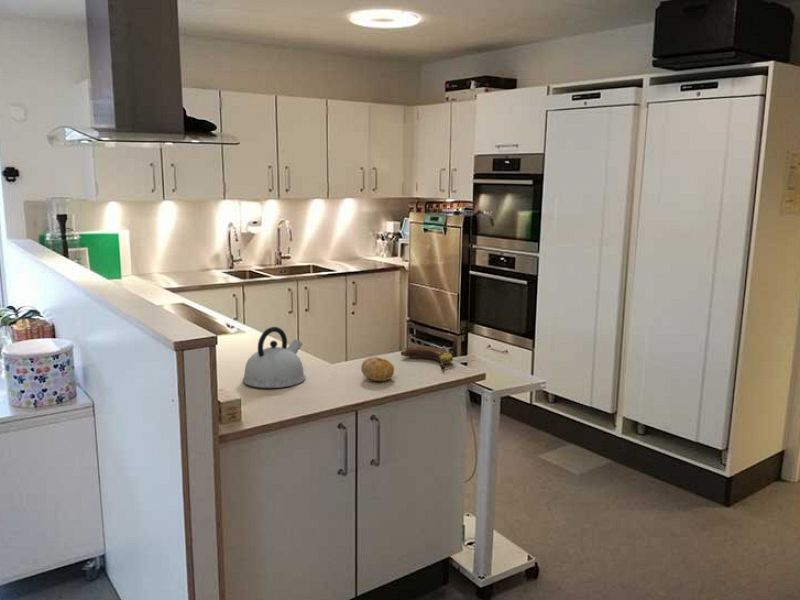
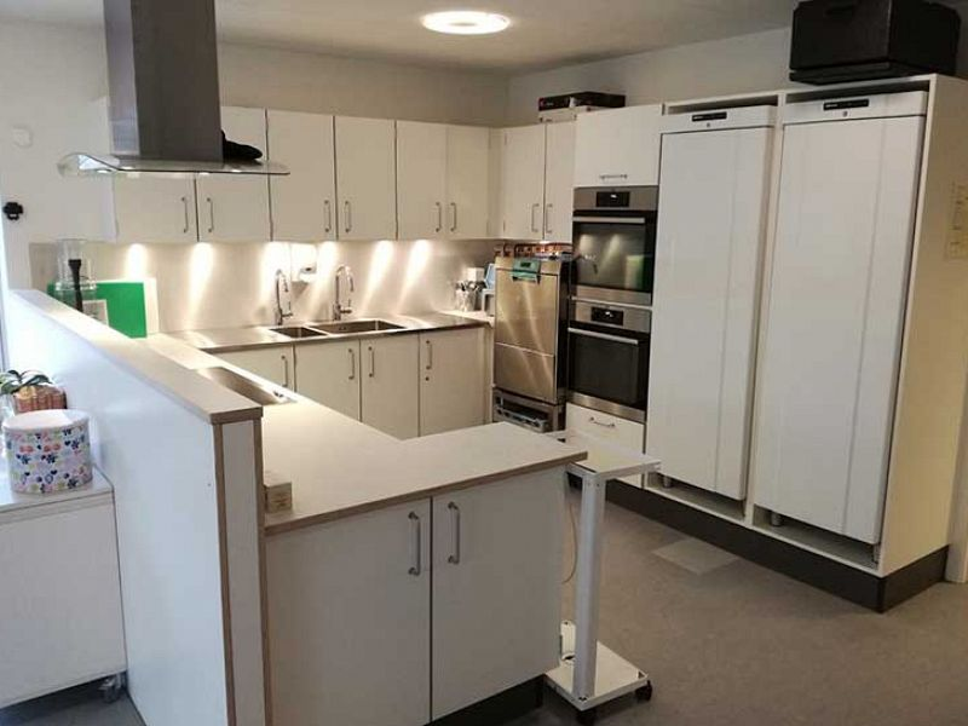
- fruit [360,356,395,382]
- banana [400,345,454,372]
- kettle [242,326,306,389]
